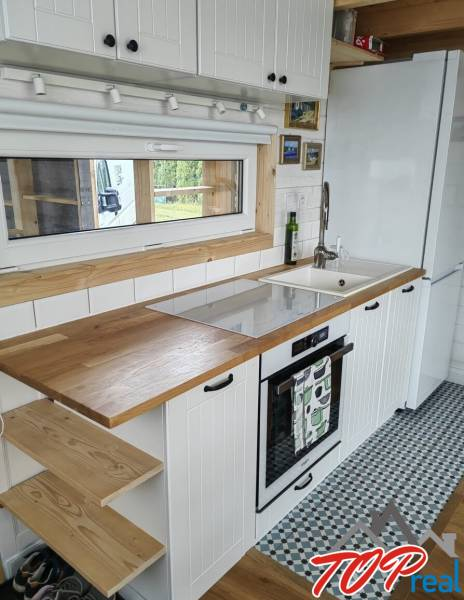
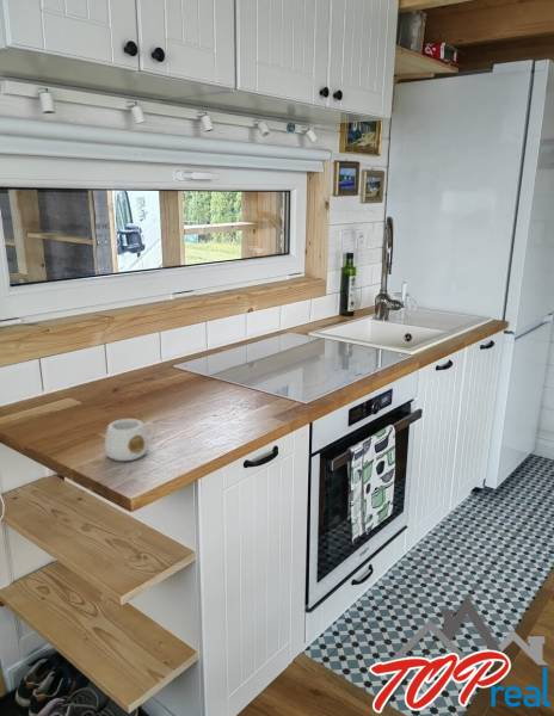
+ mug [104,418,156,462]
